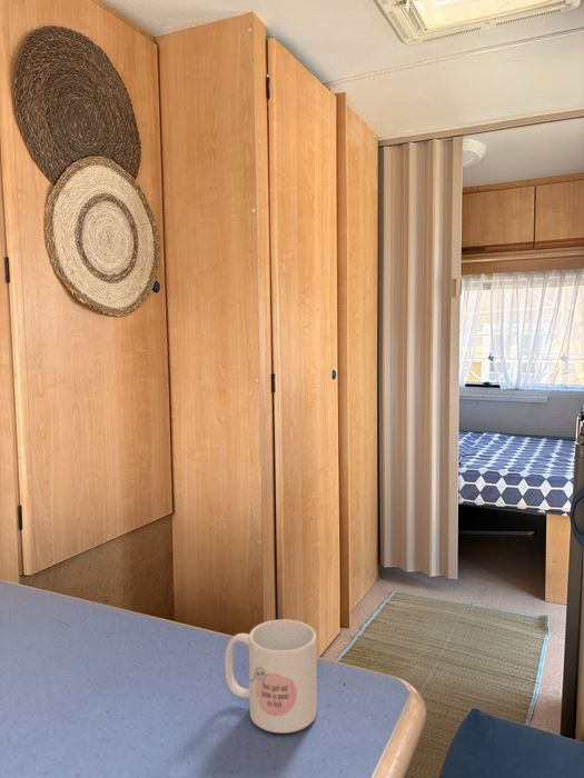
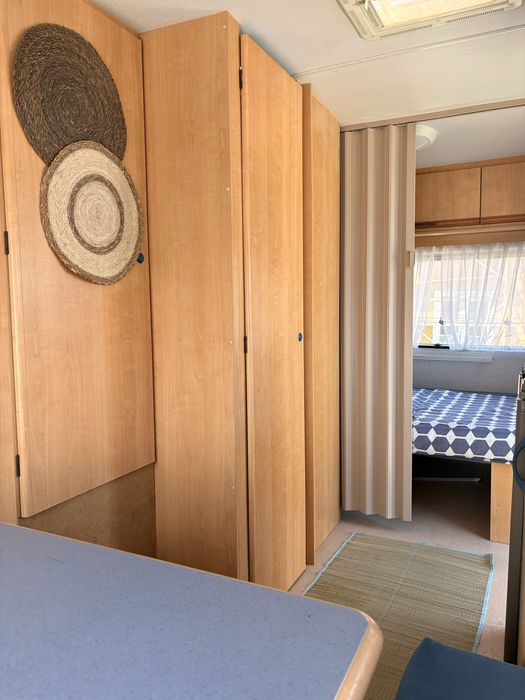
- mug [224,618,318,734]
